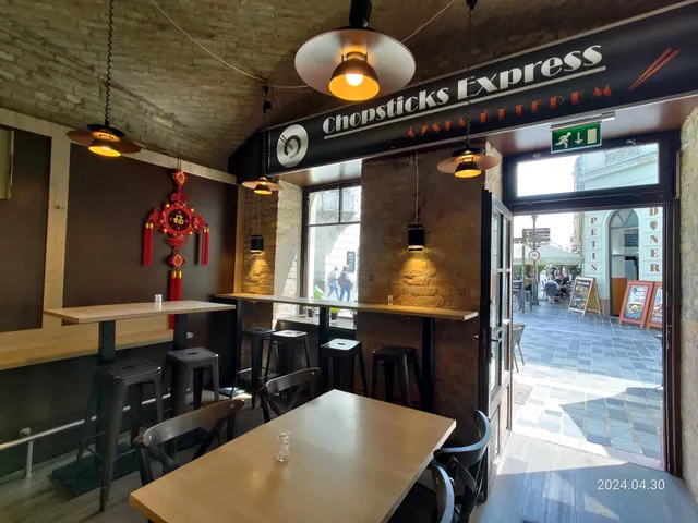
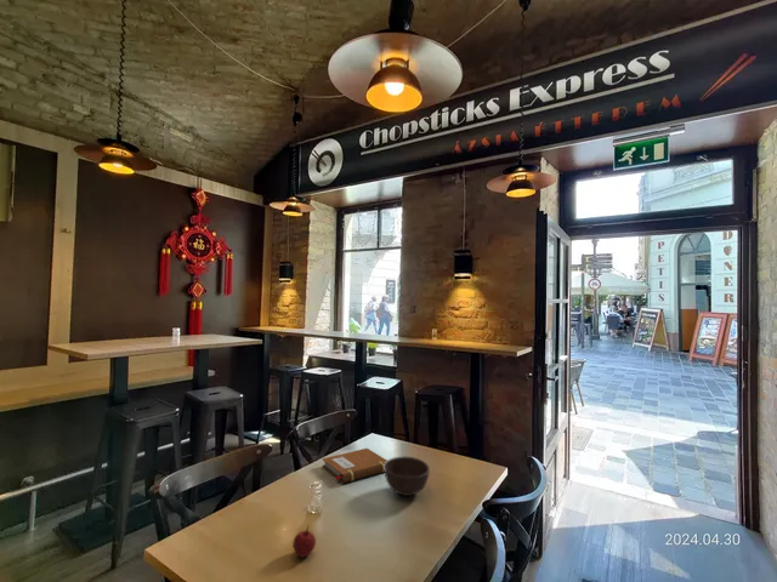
+ notebook [321,447,388,484]
+ bowl [384,455,431,497]
+ apple [291,525,317,559]
